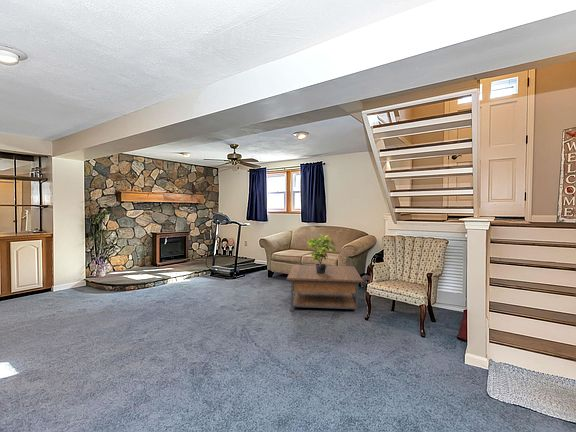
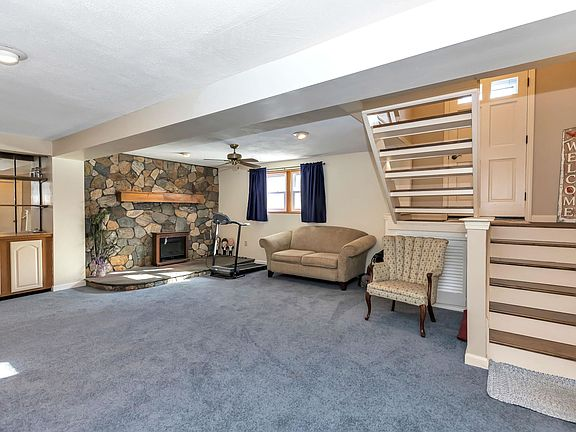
- coffee table [286,264,364,315]
- potted plant [304,233,337,274]
